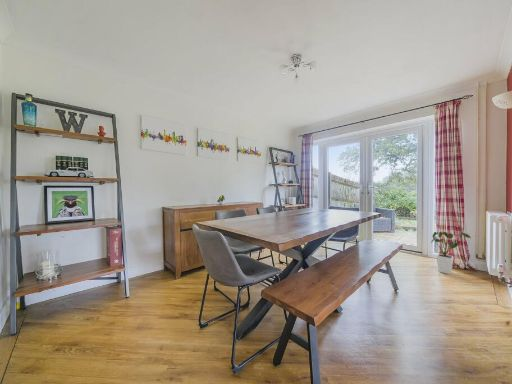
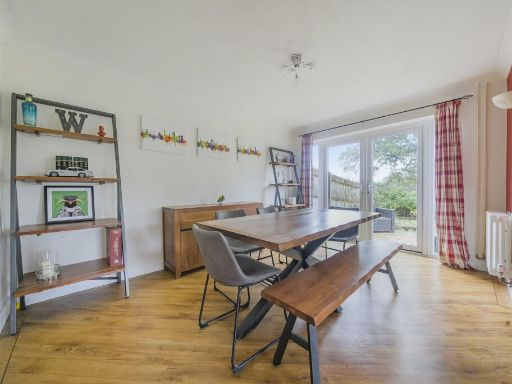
- house plant [430,230,472,275]
